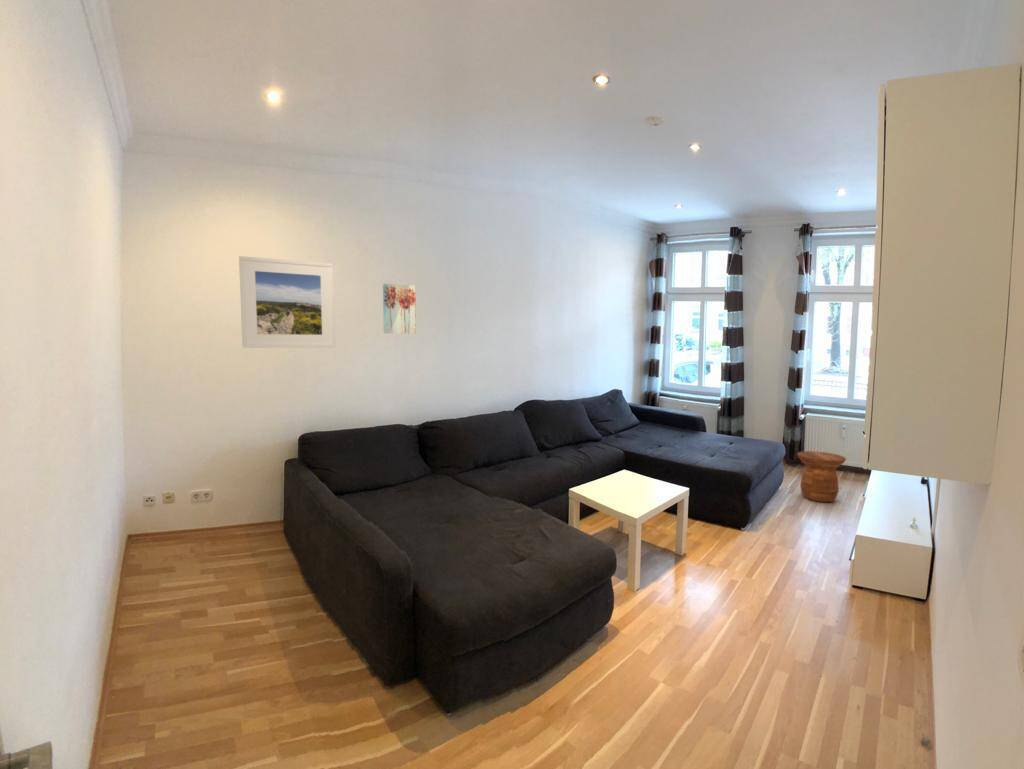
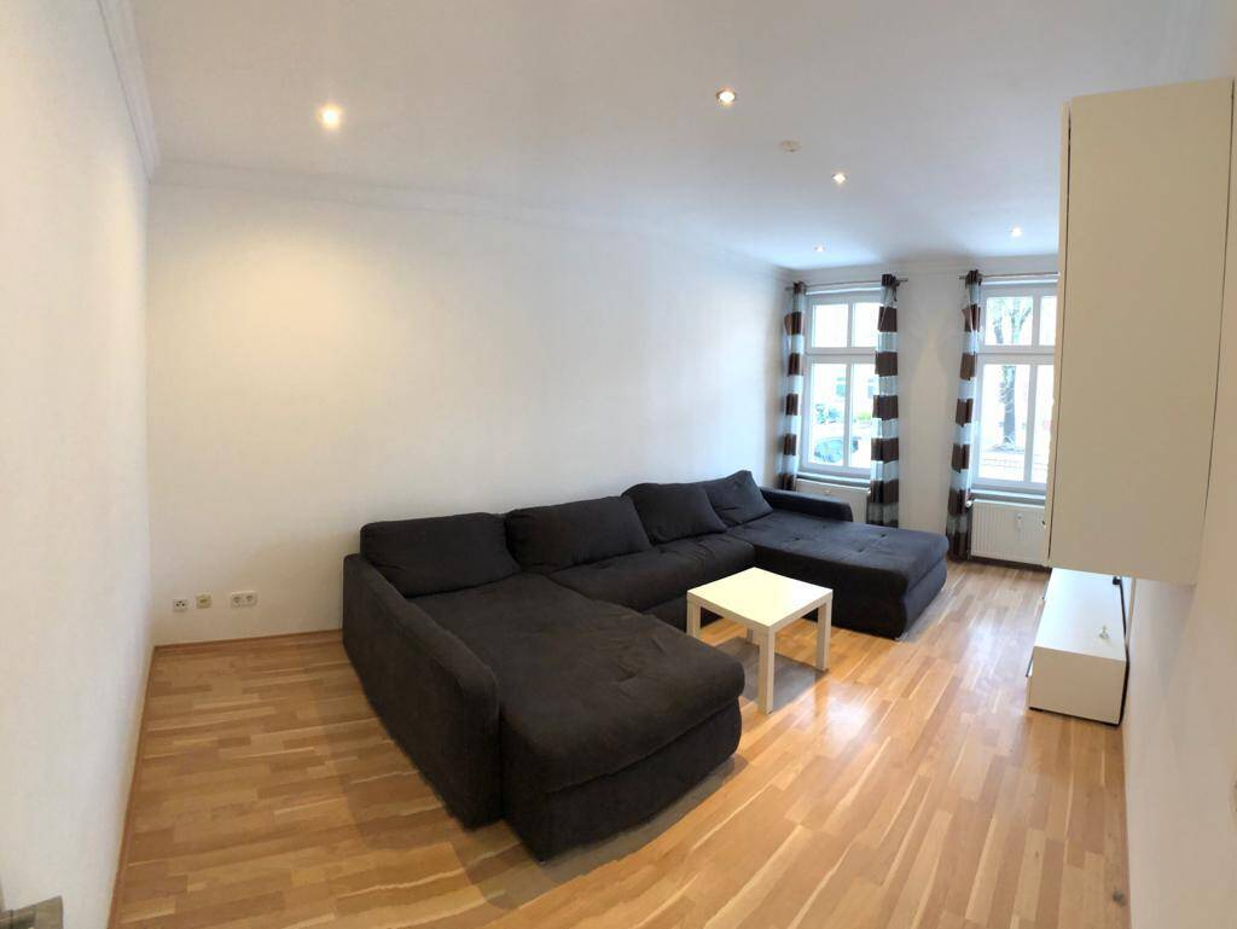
- wall art [382,282,417,335]
- side table [796,450,847,503]
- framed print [238,255,336,349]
